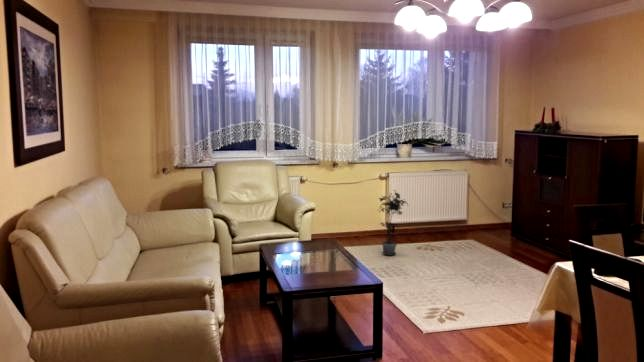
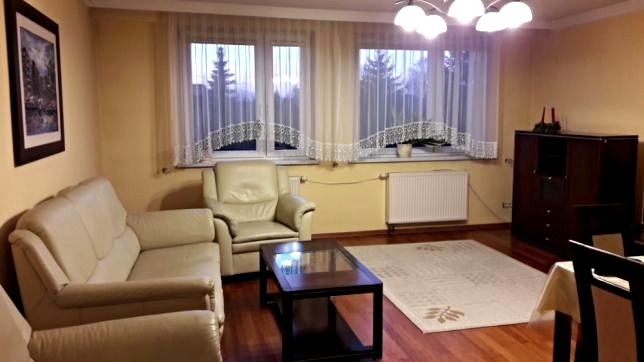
- potted plant [376,189,409,256]
